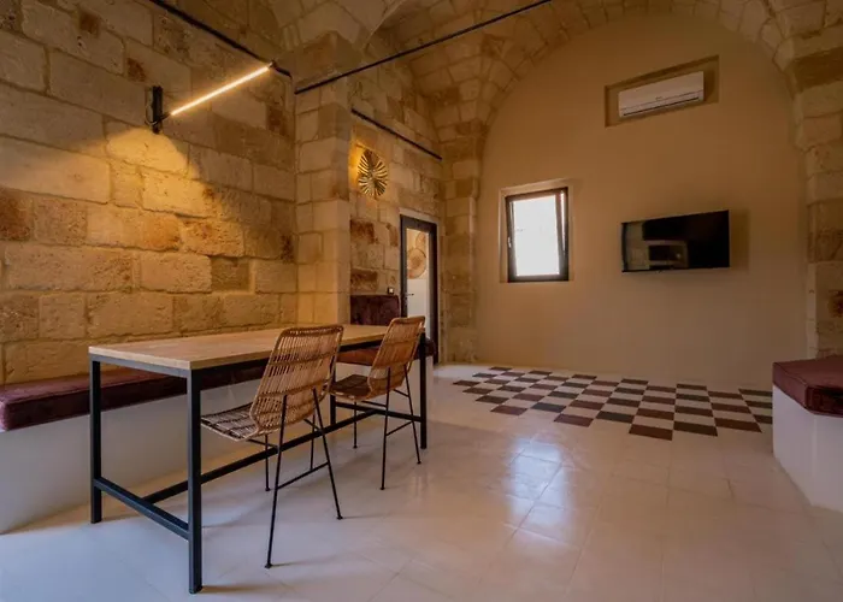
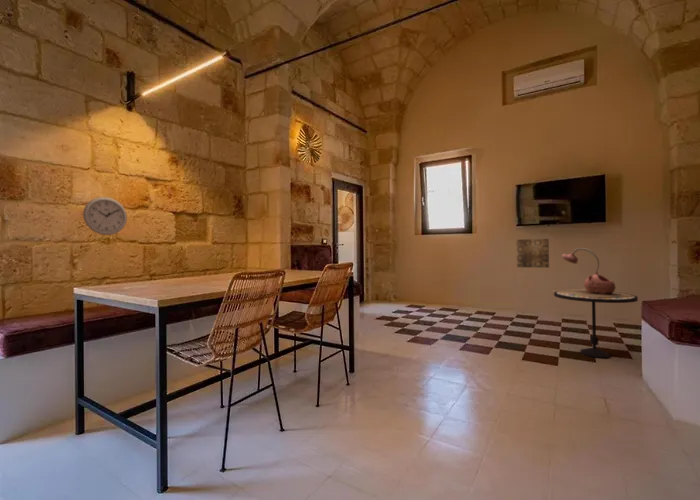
+ wall clock [82,196,128,236]
+ side table [553,291,639,359]
+ table lamp [552,247,633,299]
+ wall art [516,238,550,269]
